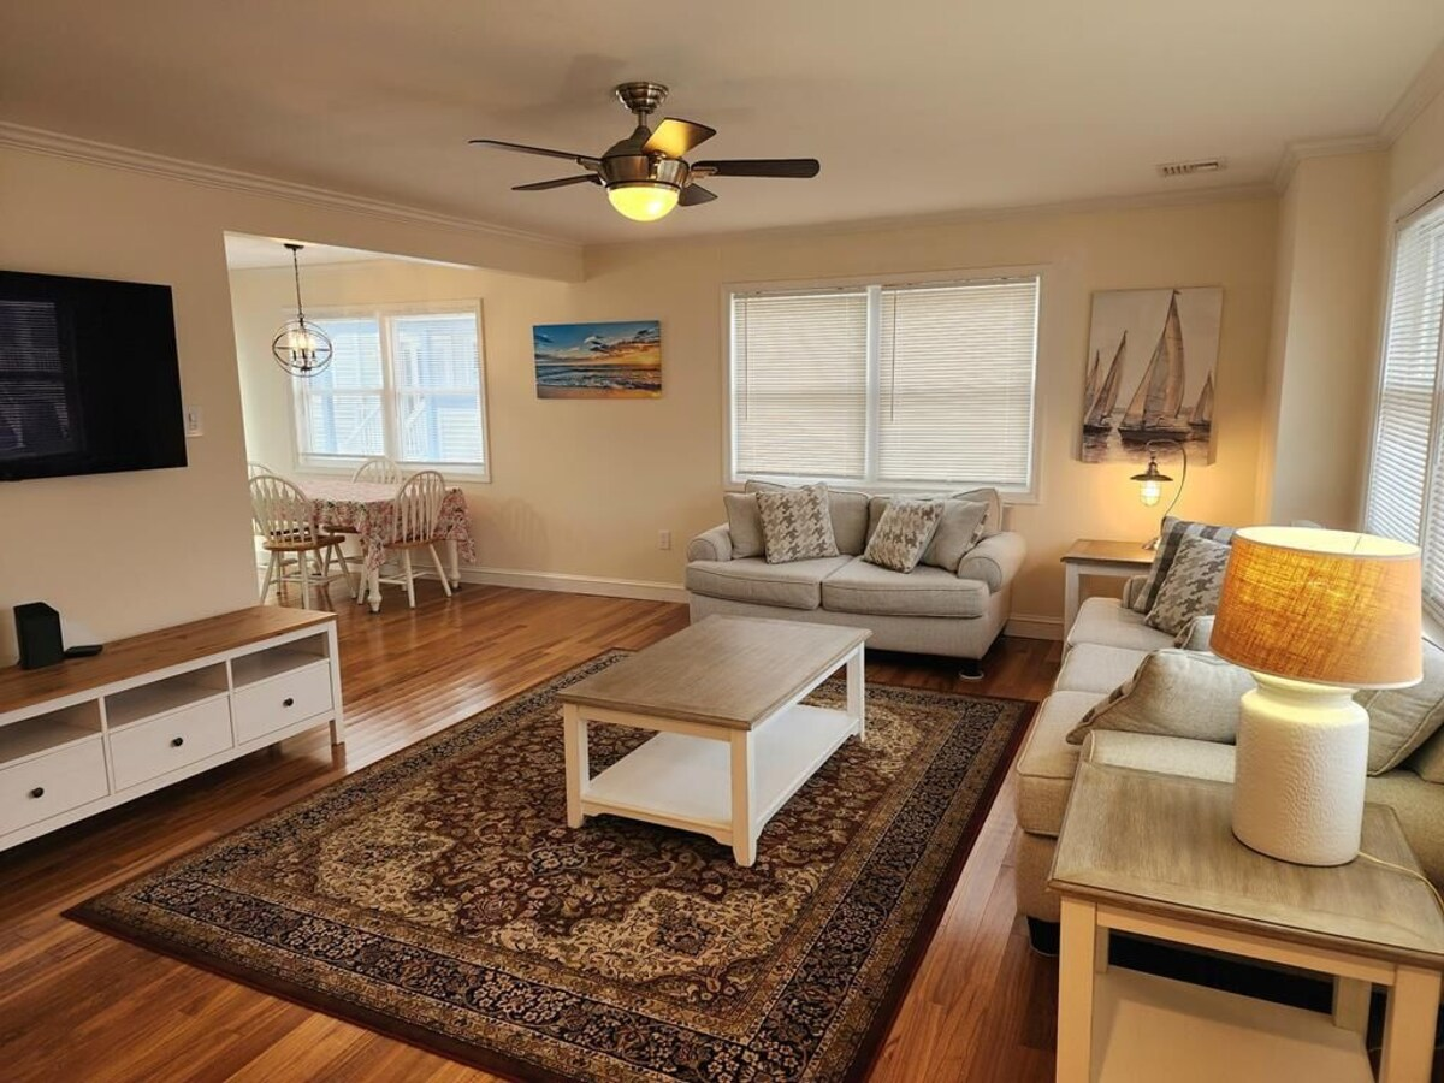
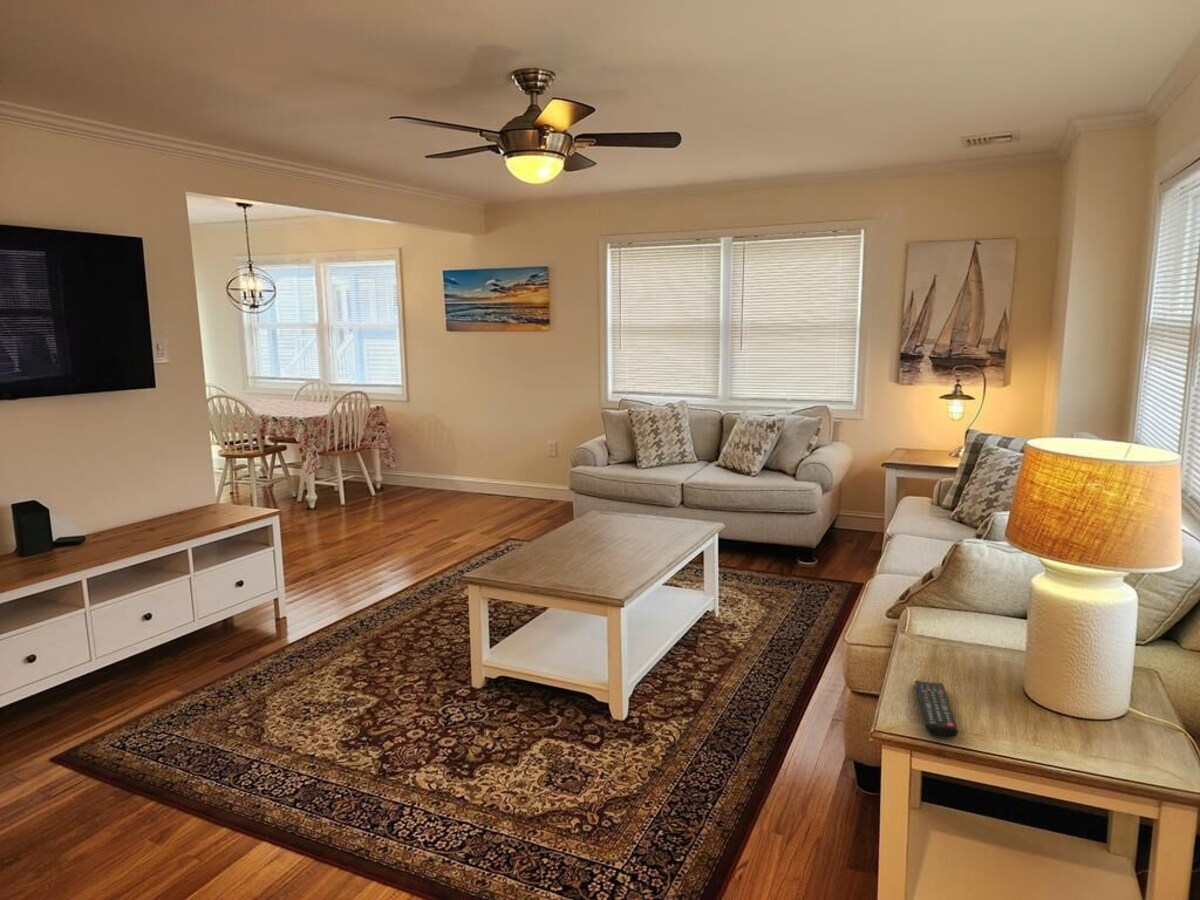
+ remote control [914,679,959,740]
